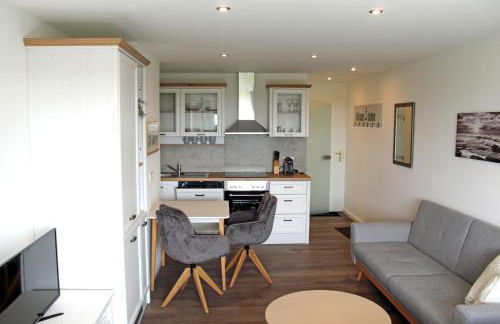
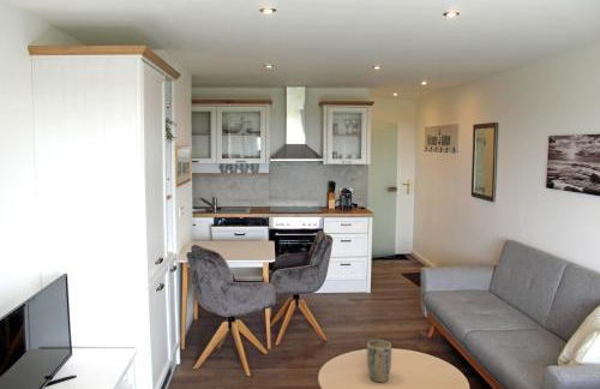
+ plant pot [366,339,392,383]
